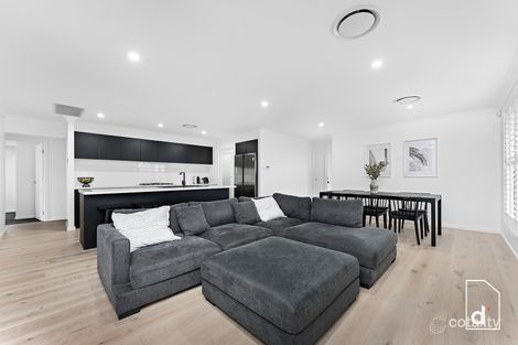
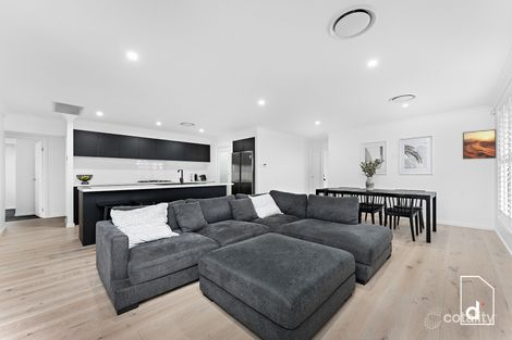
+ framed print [462,128,497,160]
